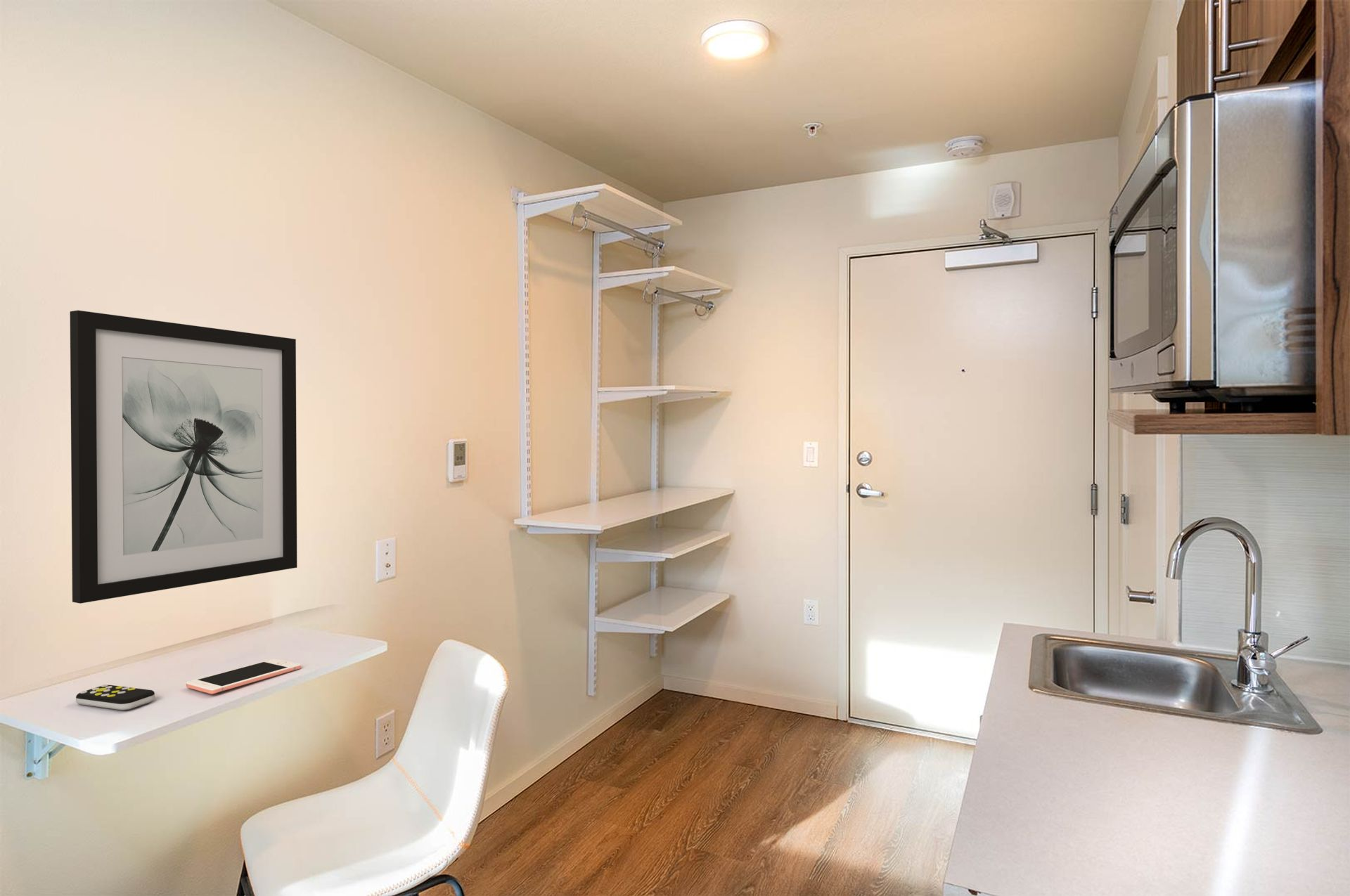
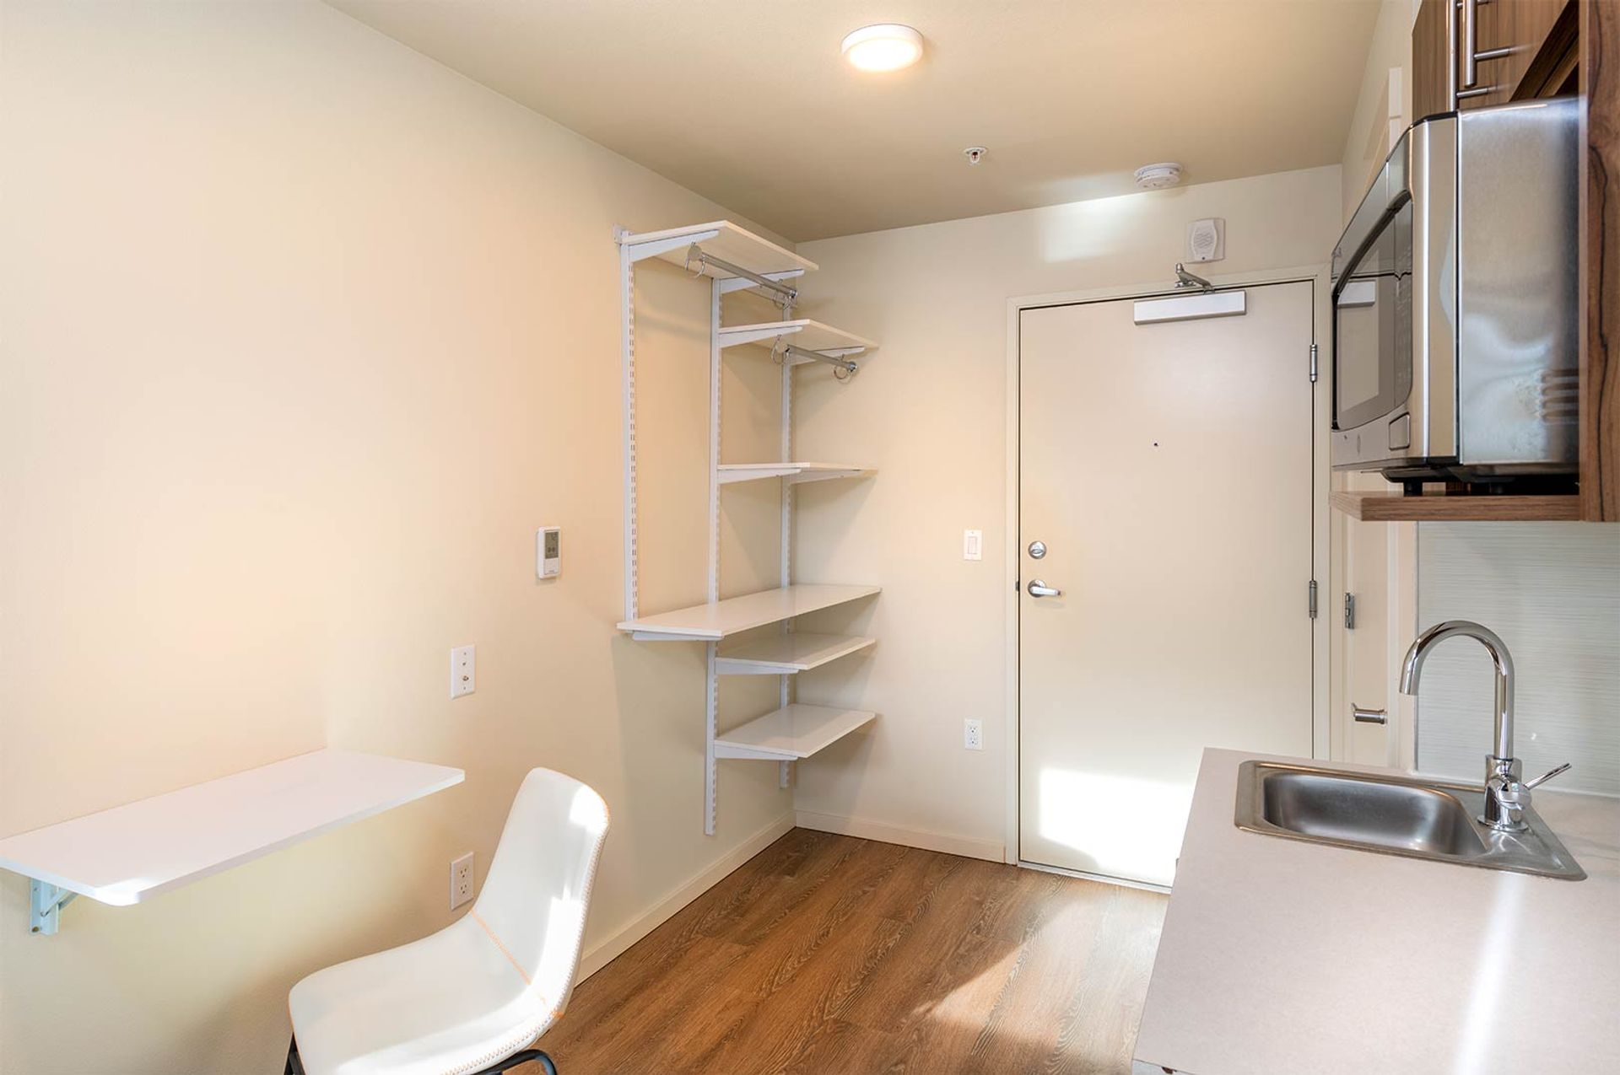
- wall art [69,309,298,604]
- remote control [75,684,155,710]
- cell phone [186,658,302,694]
